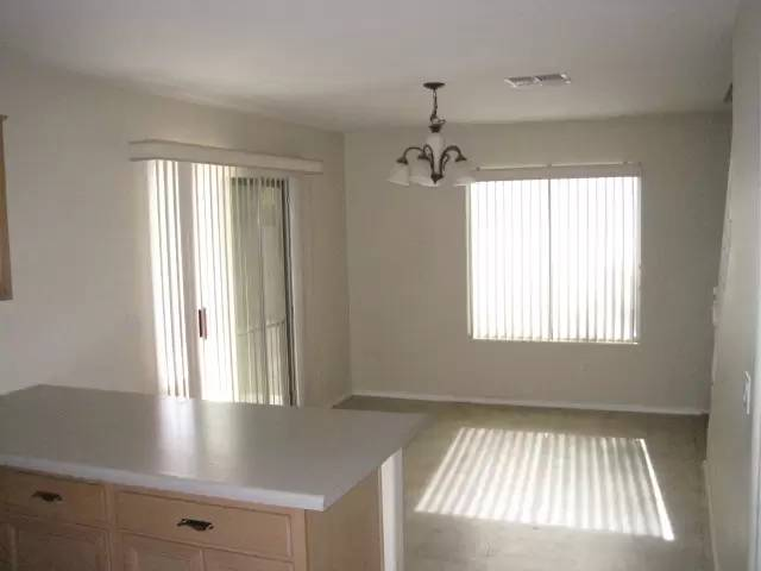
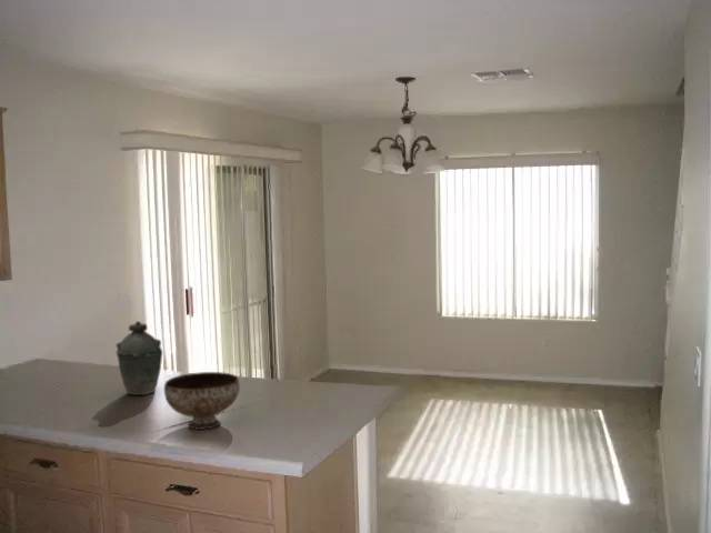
+ bowl [163,371,241,431]
+ kettle [116,320,163,396]
